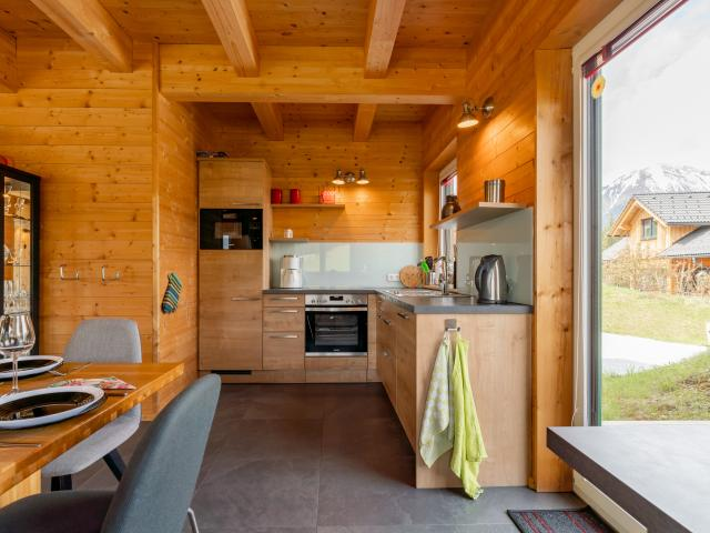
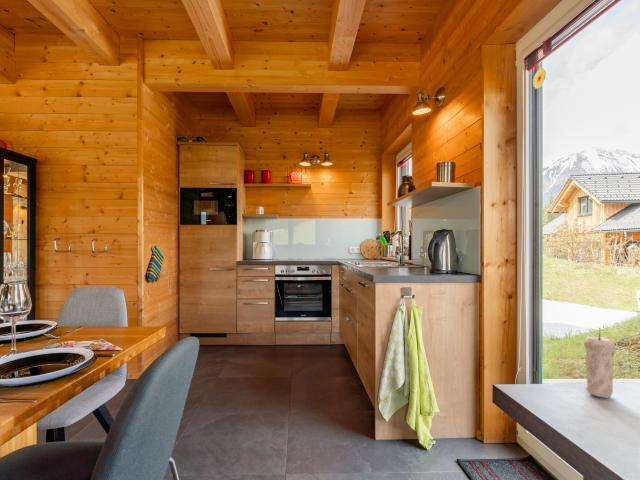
+ candle [583,329,616,399]
